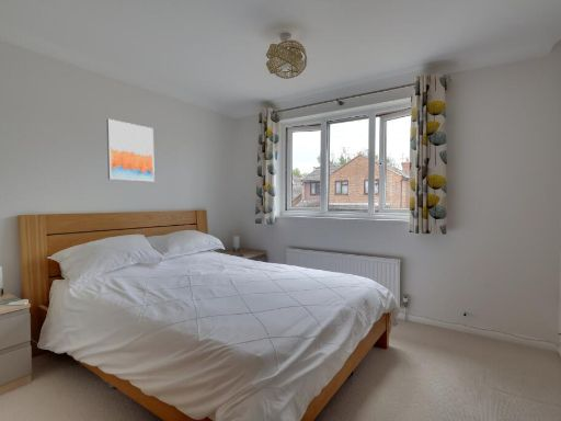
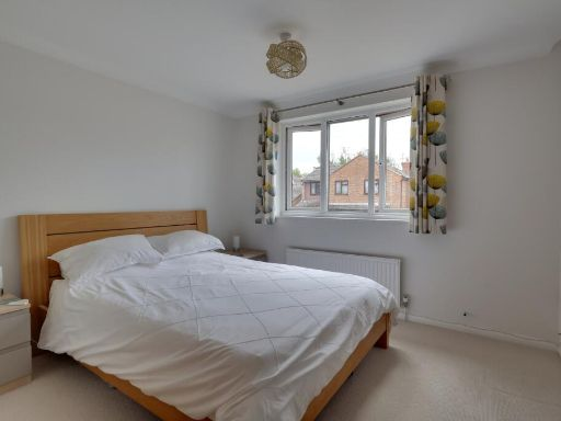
- wall art [105,118,156,182]
